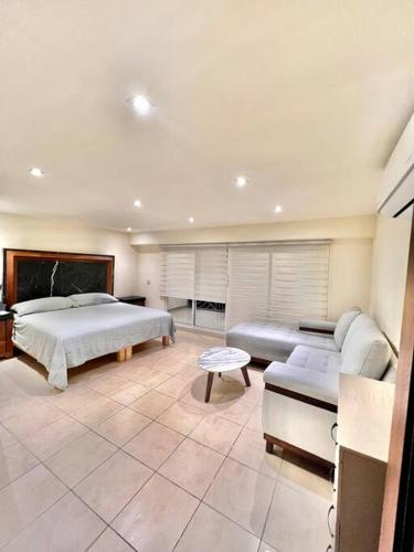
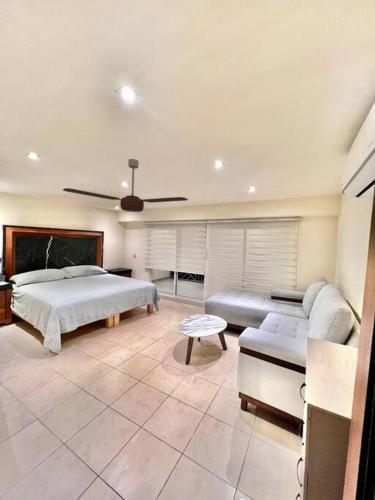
+ ceiling fan [62,158,189,213]
